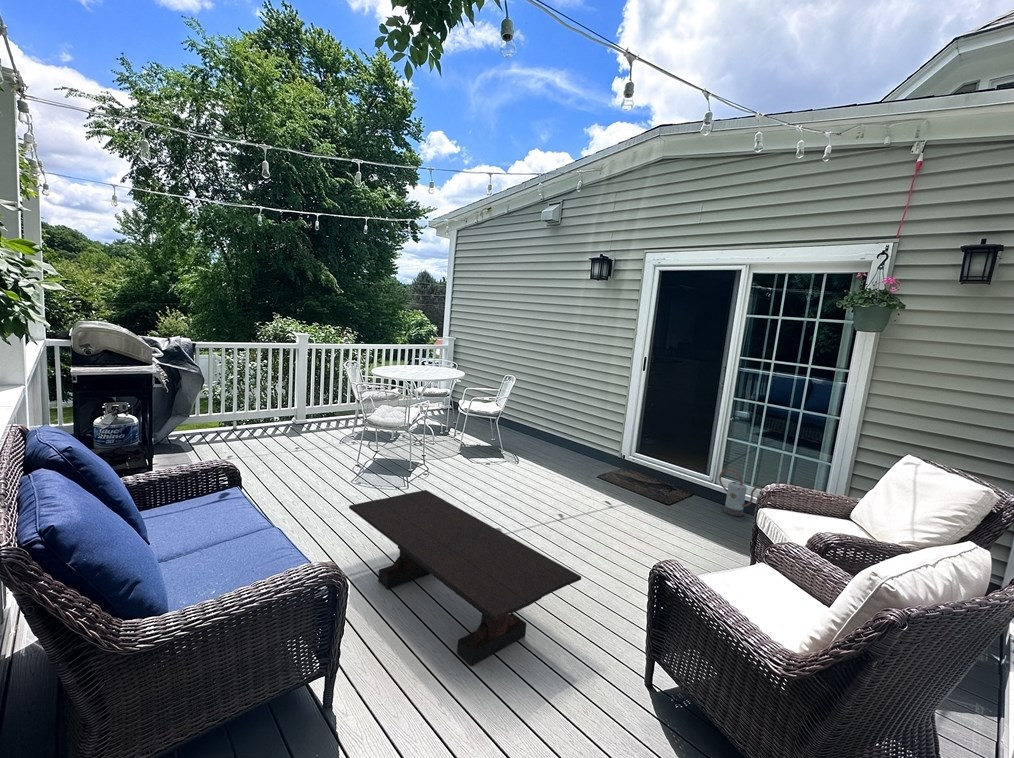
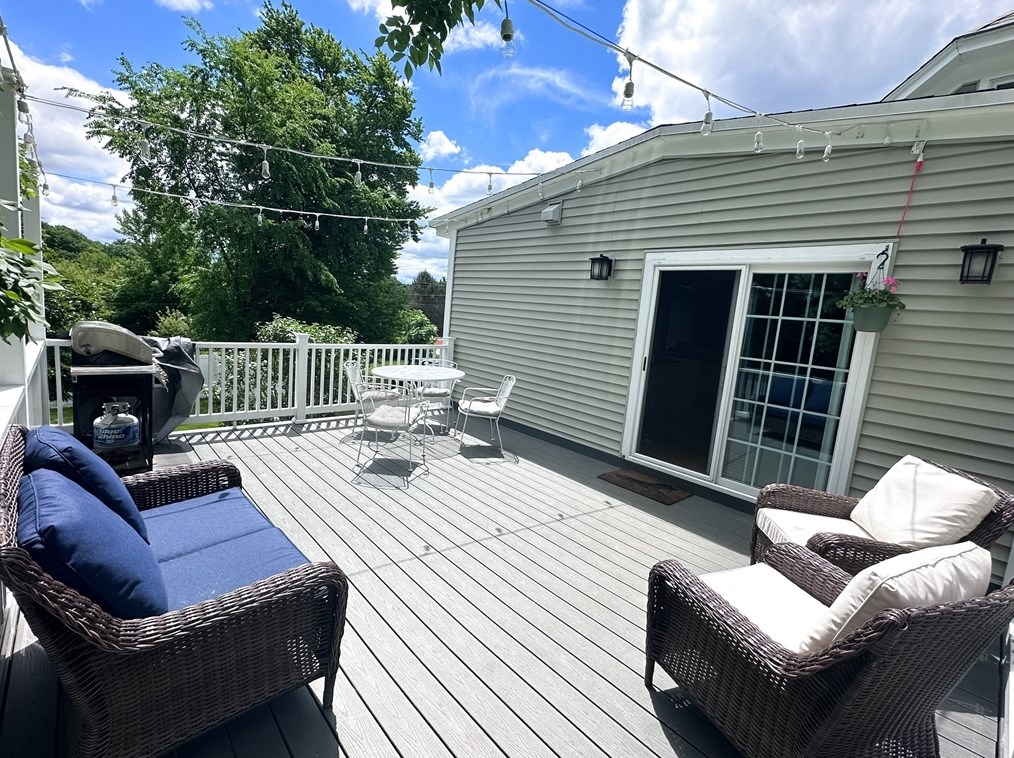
- watering can [718,468,760,517]
- coffee table [348,489,582,667]
